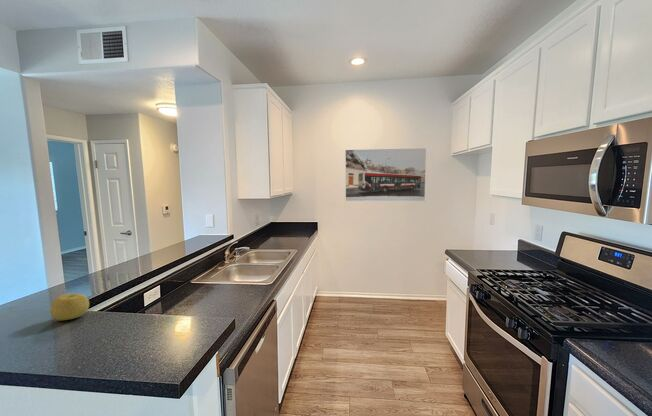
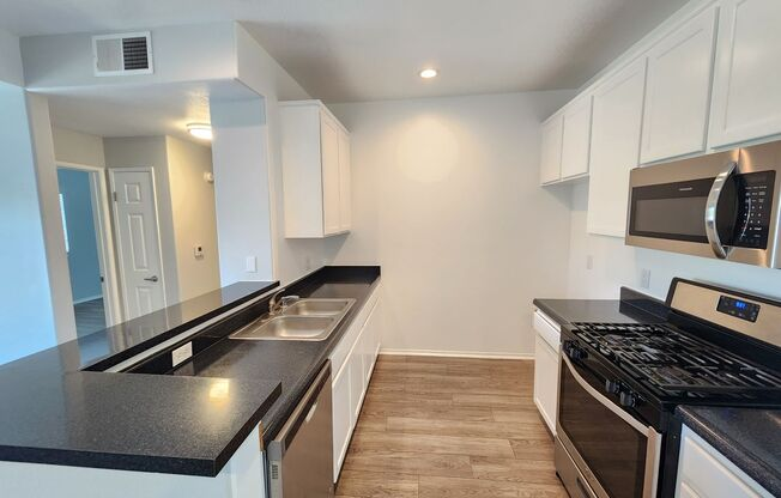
- fruit [49,292,90,322]
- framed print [344,147,427,202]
